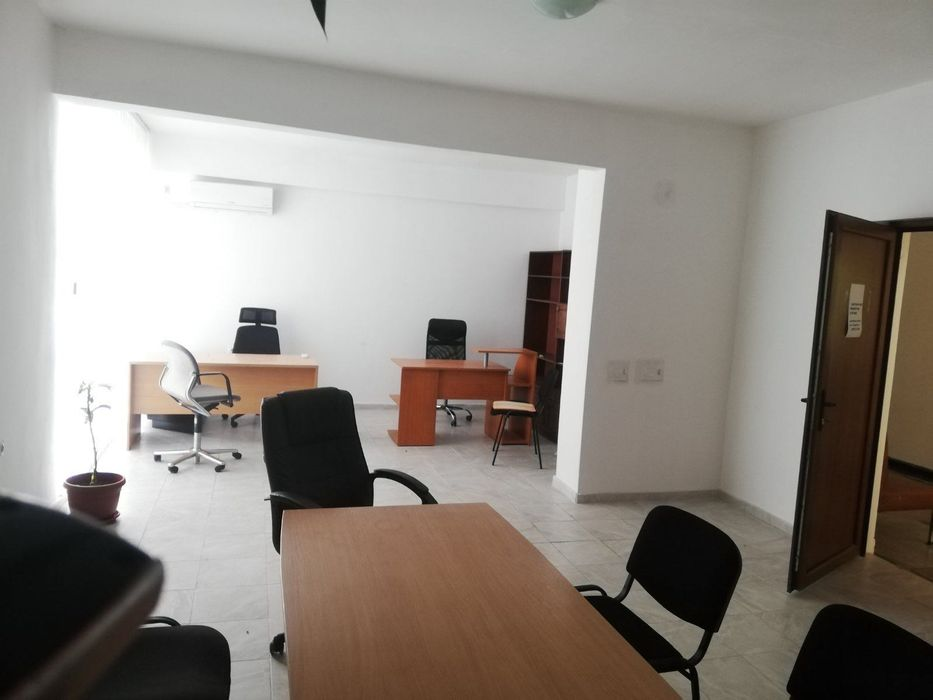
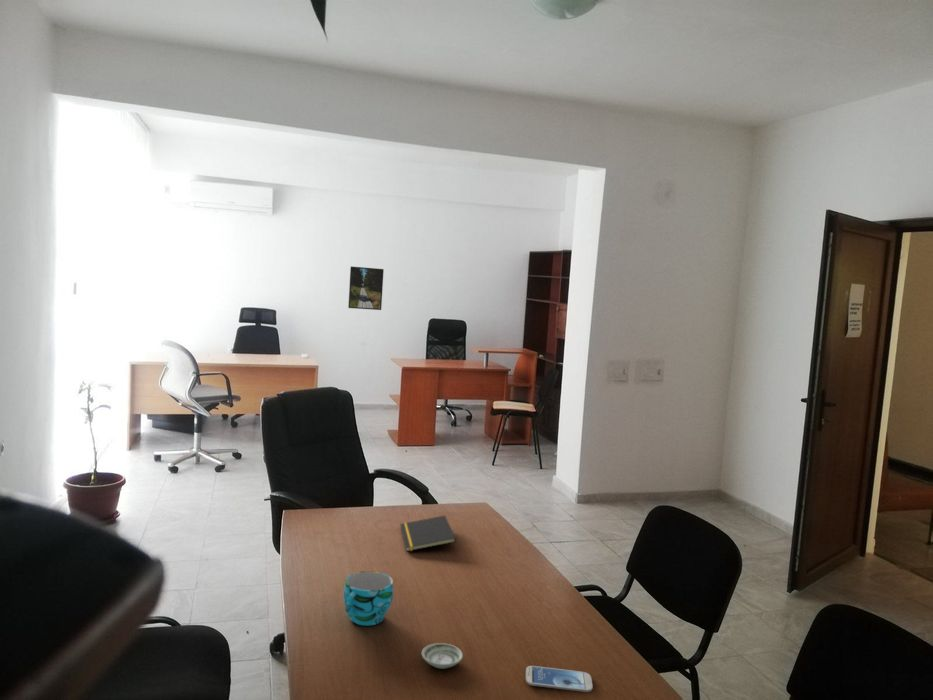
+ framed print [347,265,385,311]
+ cup [342,570,394,626]
+ notepad [399,515,457,552]
+ saucer [421,642,464,670]
+ smartphone [525,665,594,693]
